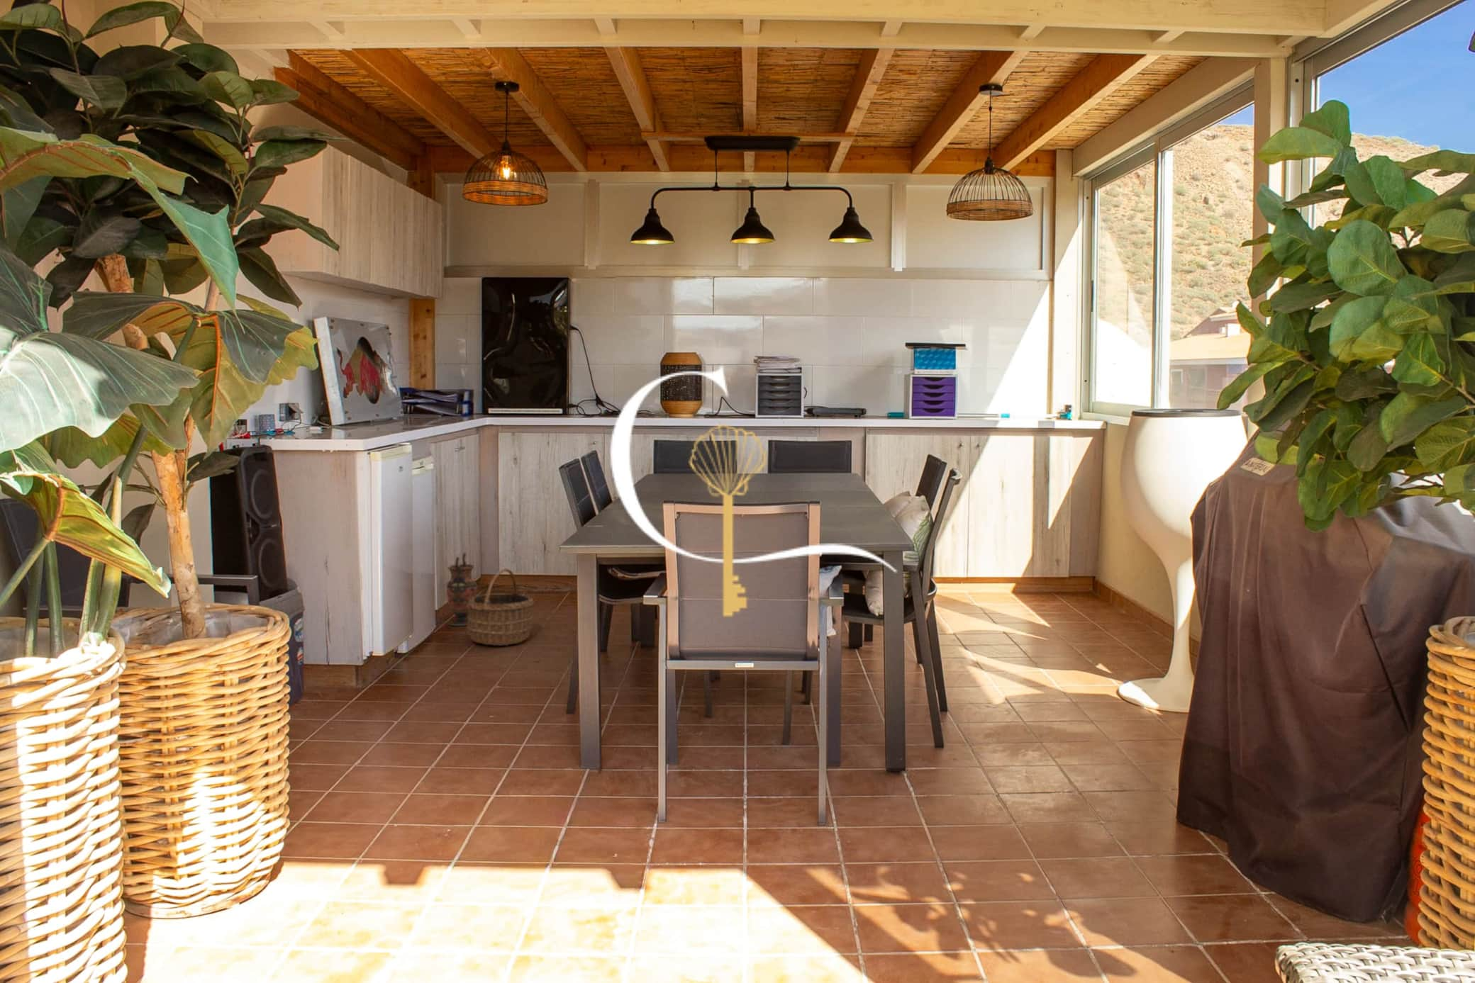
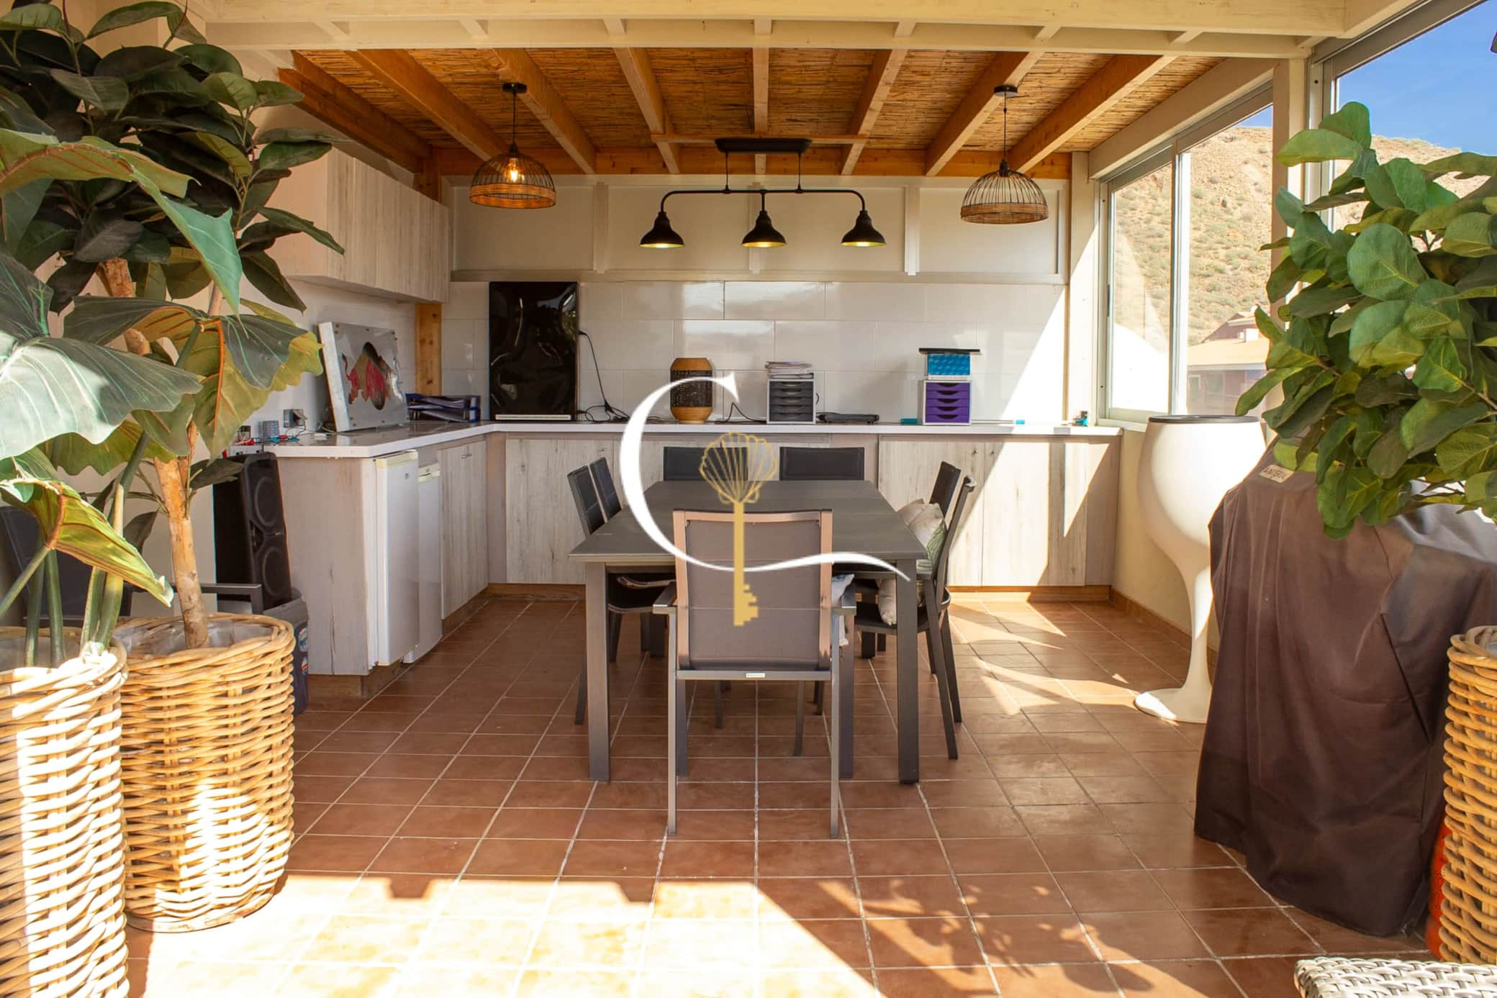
- wicker basket [466,567,534,646]
- vase [446,552,478,626]
